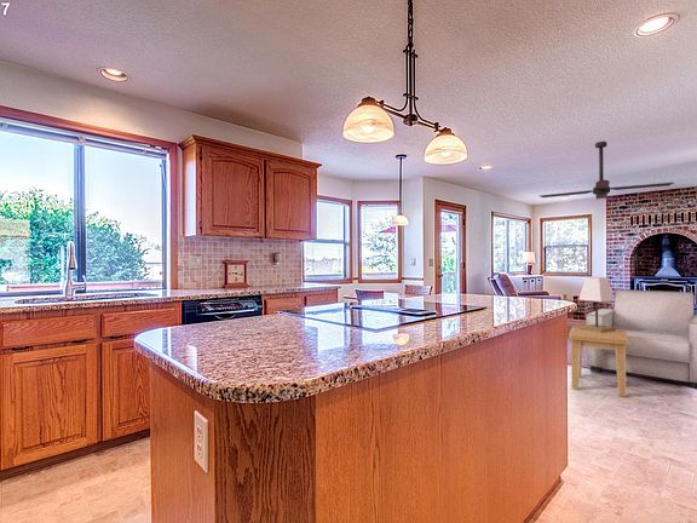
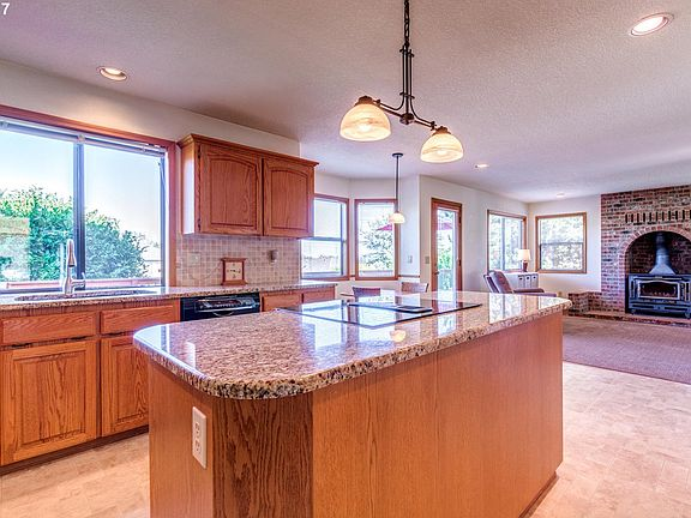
- side table [568,324,628,397]
- lamp [577,276,615,333]
- ceiling fan [538,140,675,201]
- armchair [584,288,697,390]
